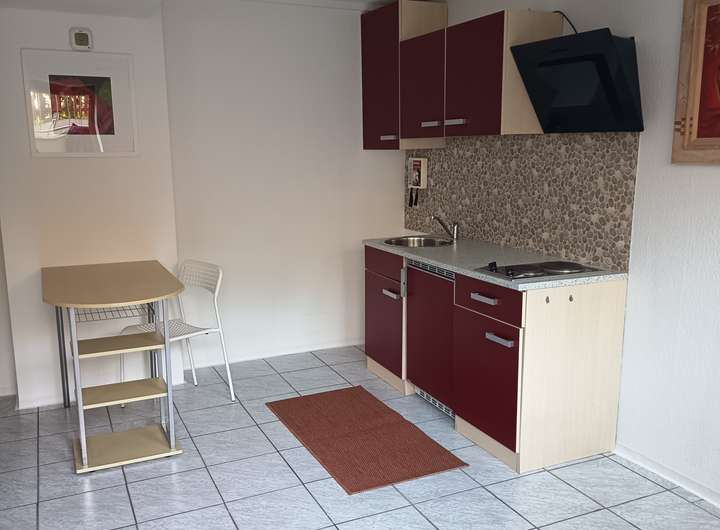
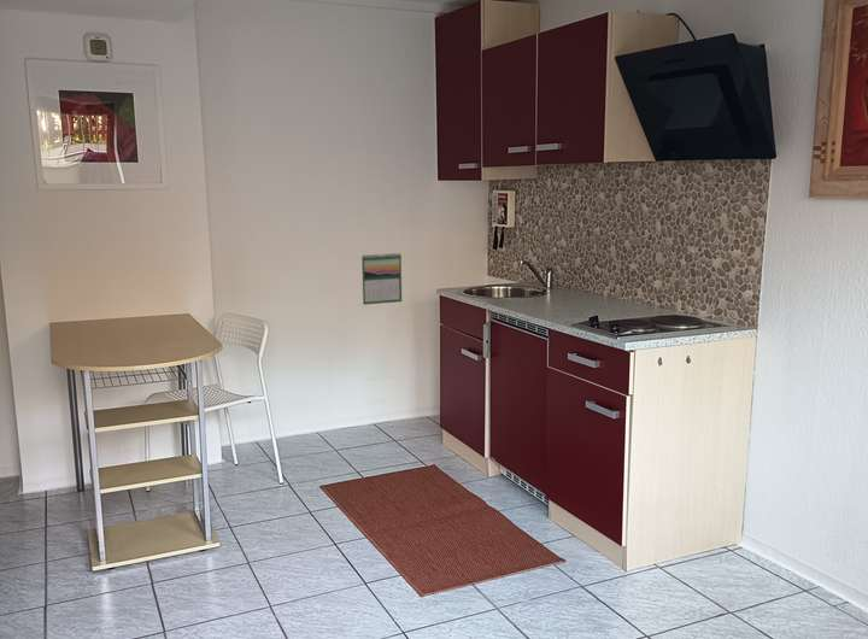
+ calendar [360,252,403,306]
